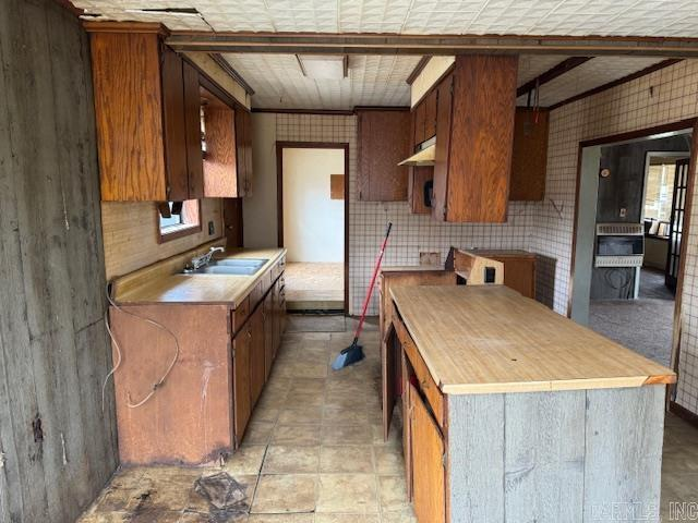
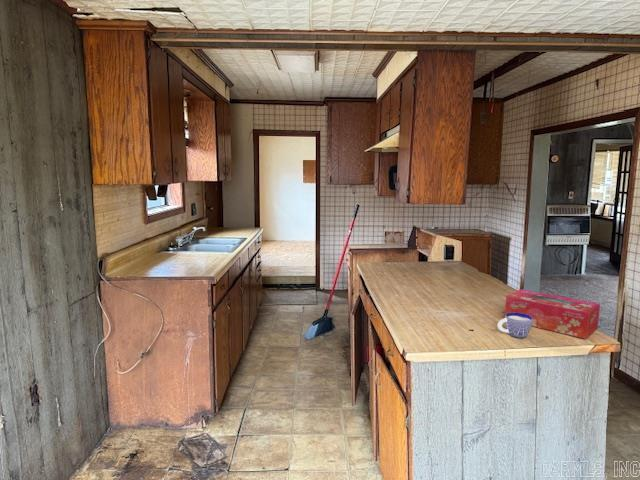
+ cup [497,313,533,339]
+ tissue box [504,288,601,340]
